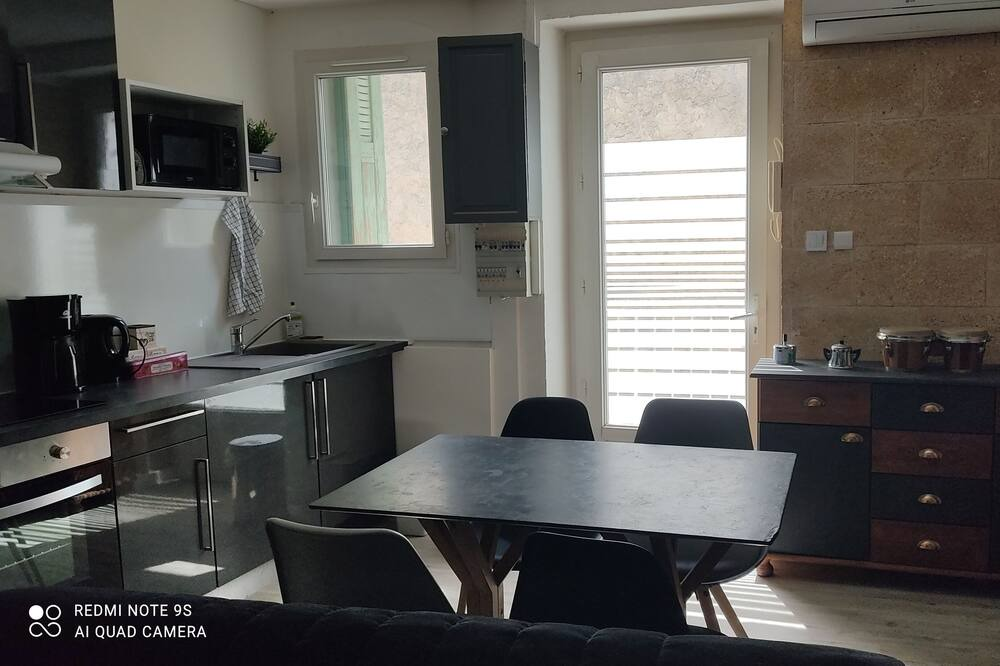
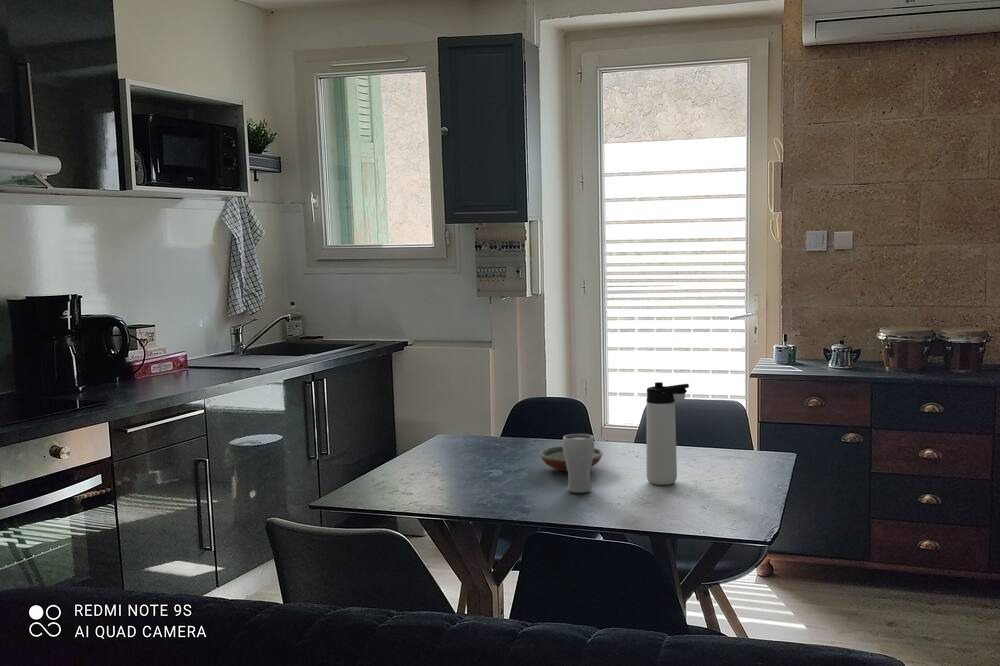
+ drinking glass [562,433,595,494]
+ decorative bowl [539,445,604,473]
+ thermos bottle [646,381,690,486]
